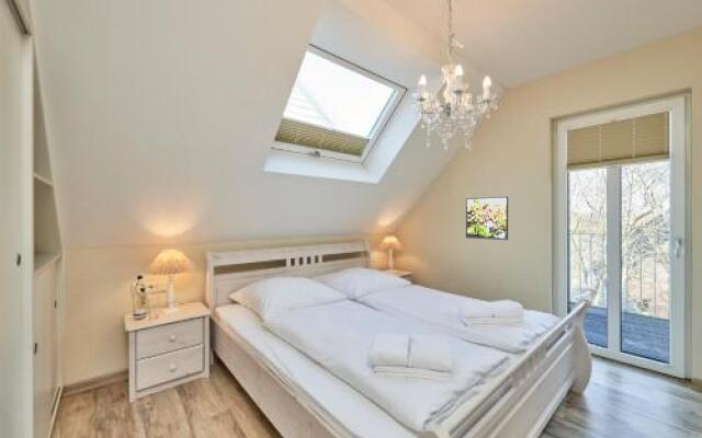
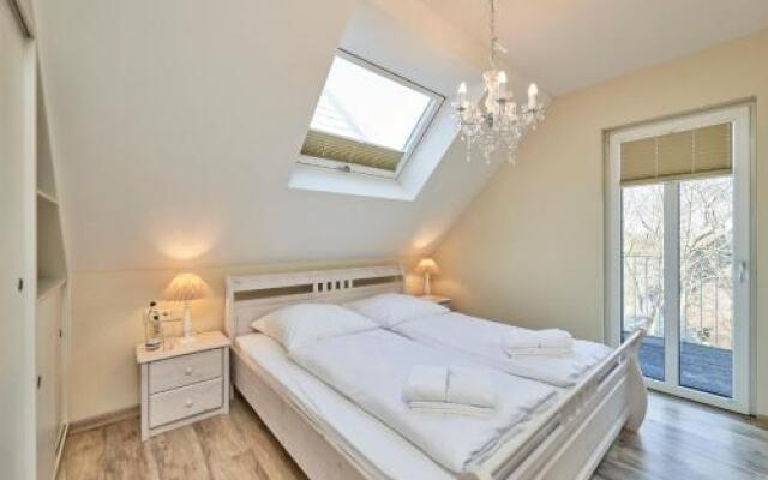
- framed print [465,195,509,241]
